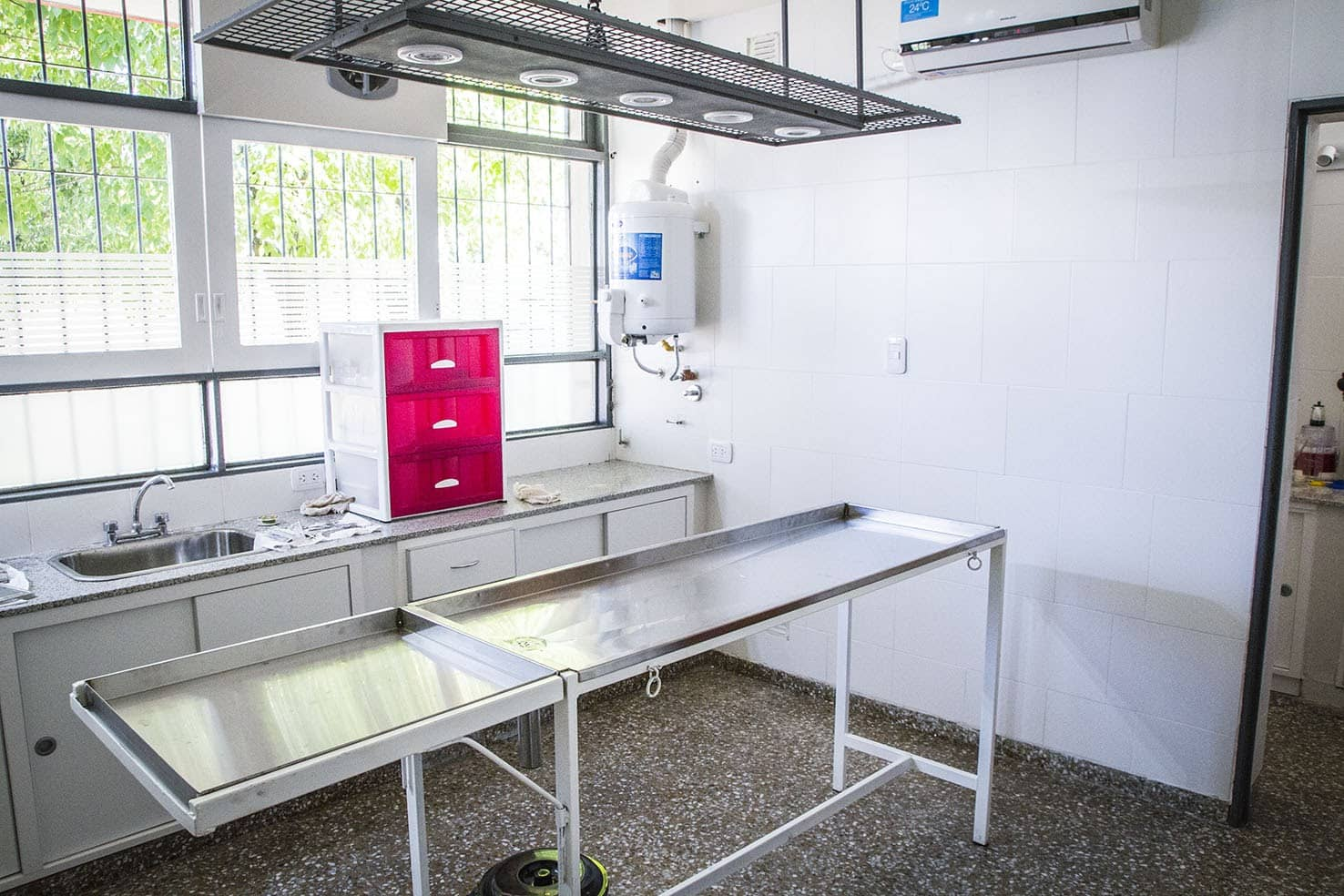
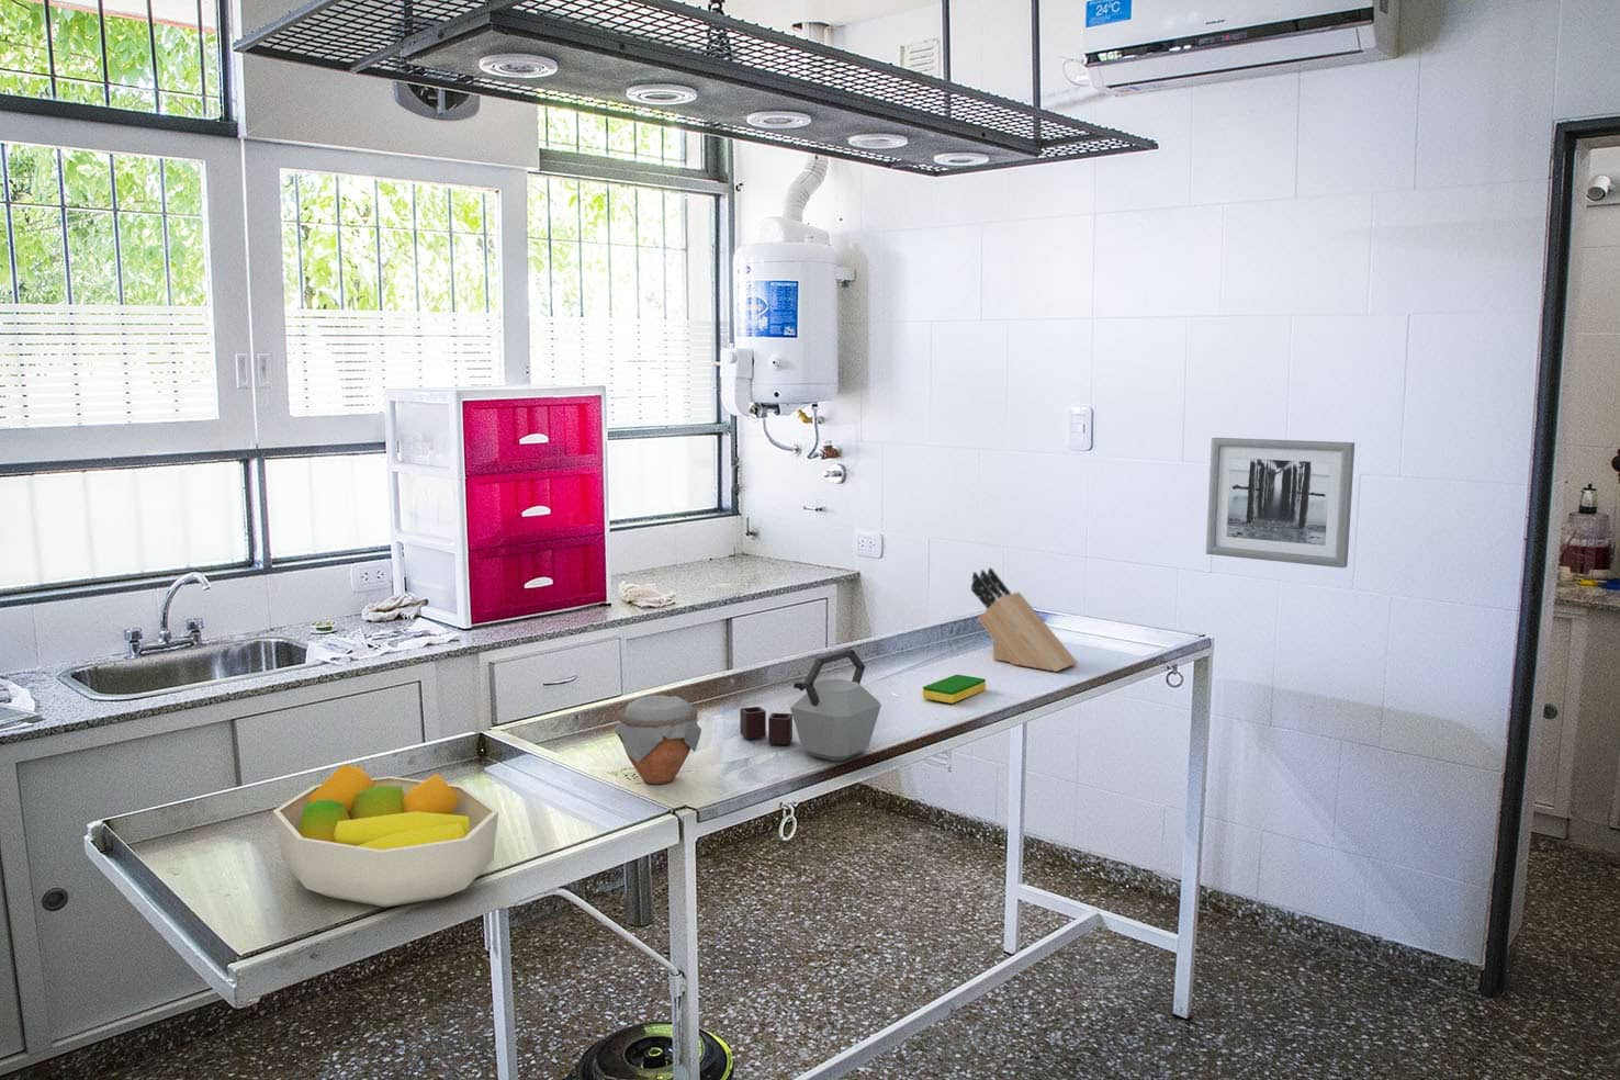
+ kettle [739,647,882,763]
+ dish sponge [922,674,987,705]
+ jar [614,694,703,786]
+ fruit bowl [272,764,499,908]
+ wall art [1205,436,1356,569]
+ knife block [970,567,1078,673]
